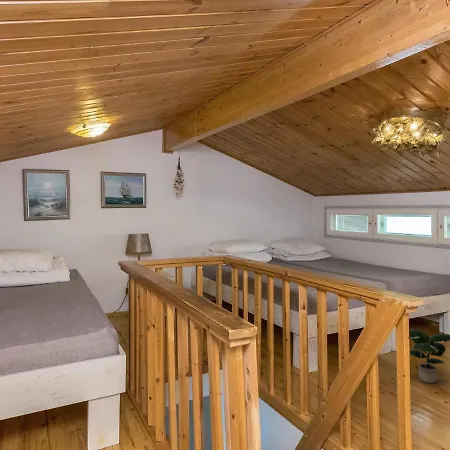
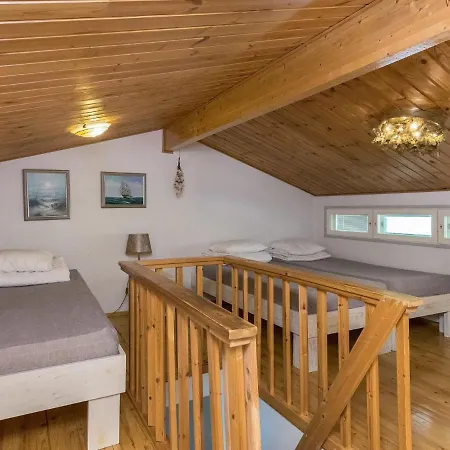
- potted plant [409,328,450,384]
